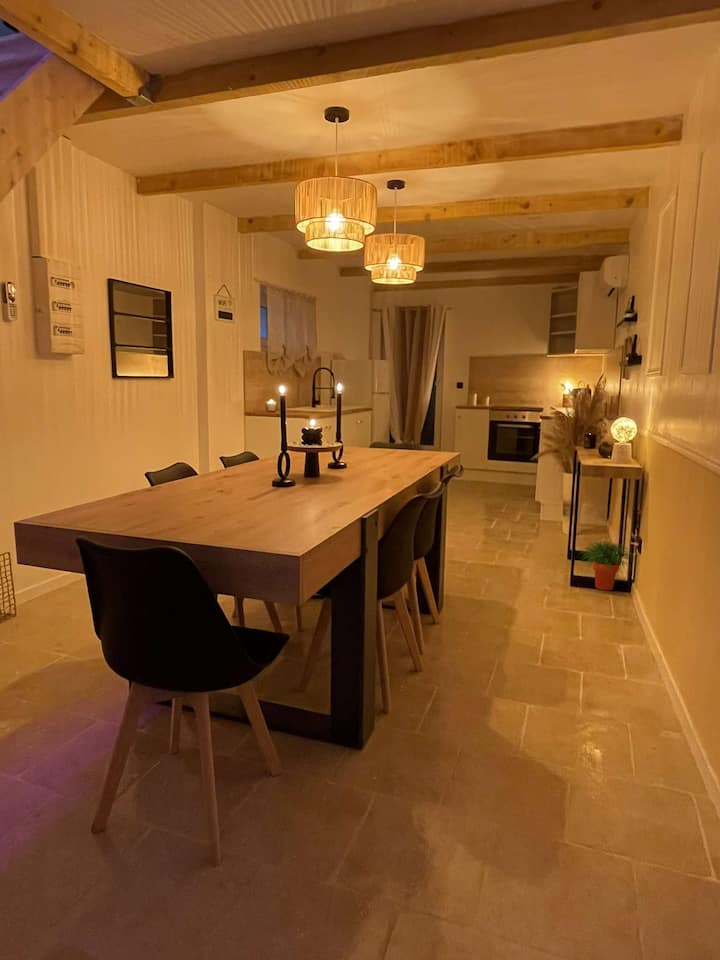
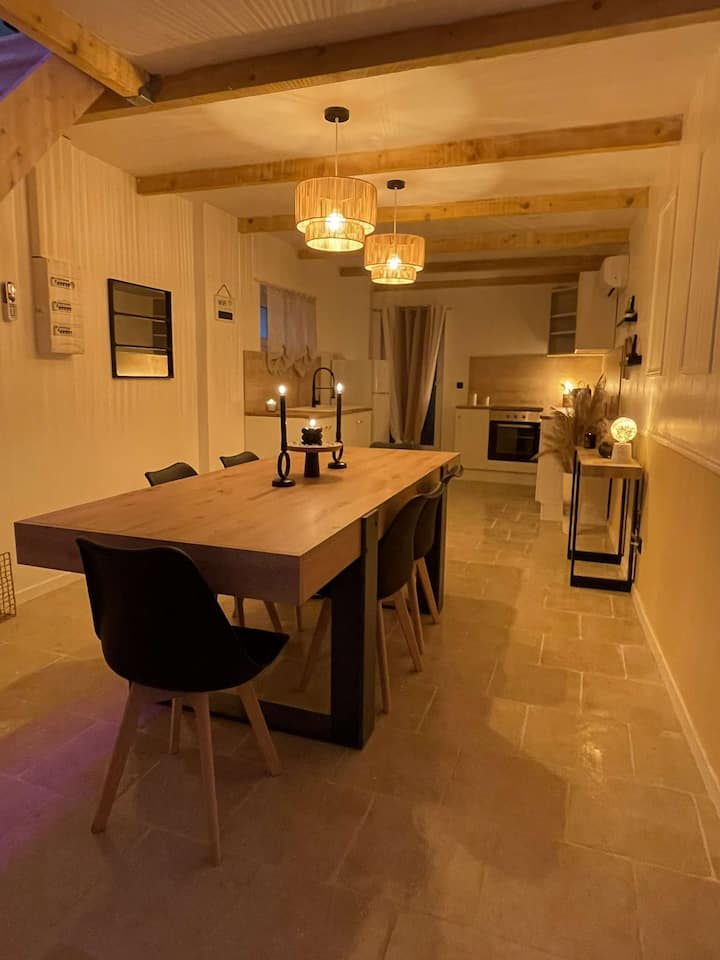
- potted plant [576,539,637,591]
